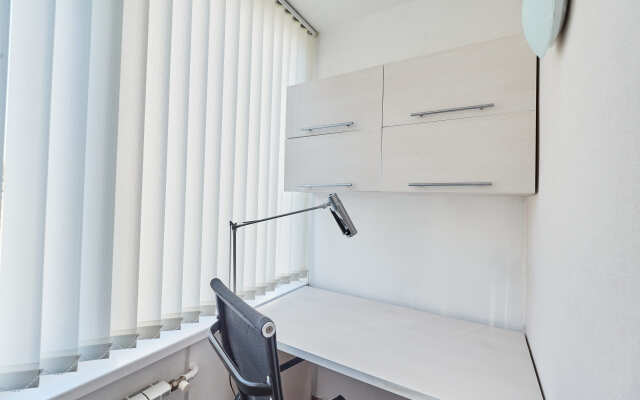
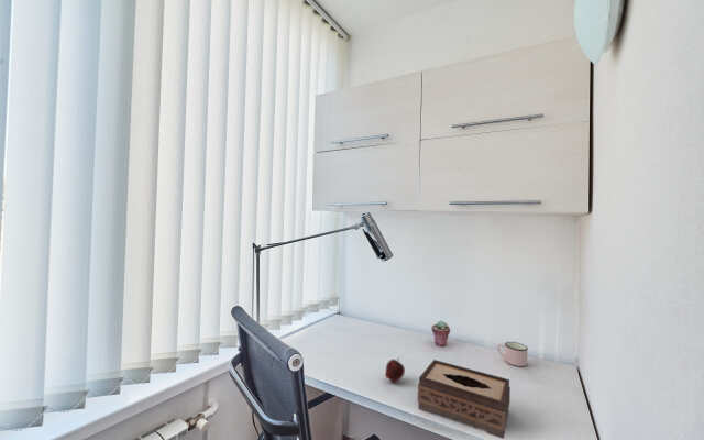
+ potted succulent [431,320,451,348]
+ apple [384,356,406,383]
+ mug [496,341,529,367]
+ tissue box [417,359,512,440]
